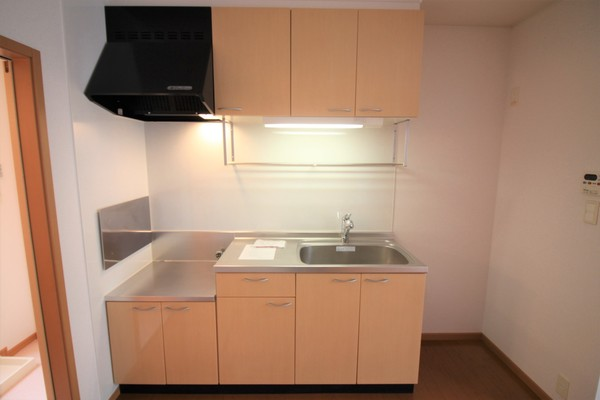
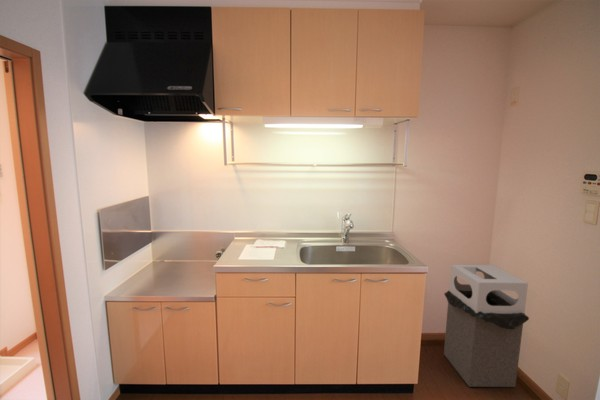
+ trash bin [443,264,530,388]
